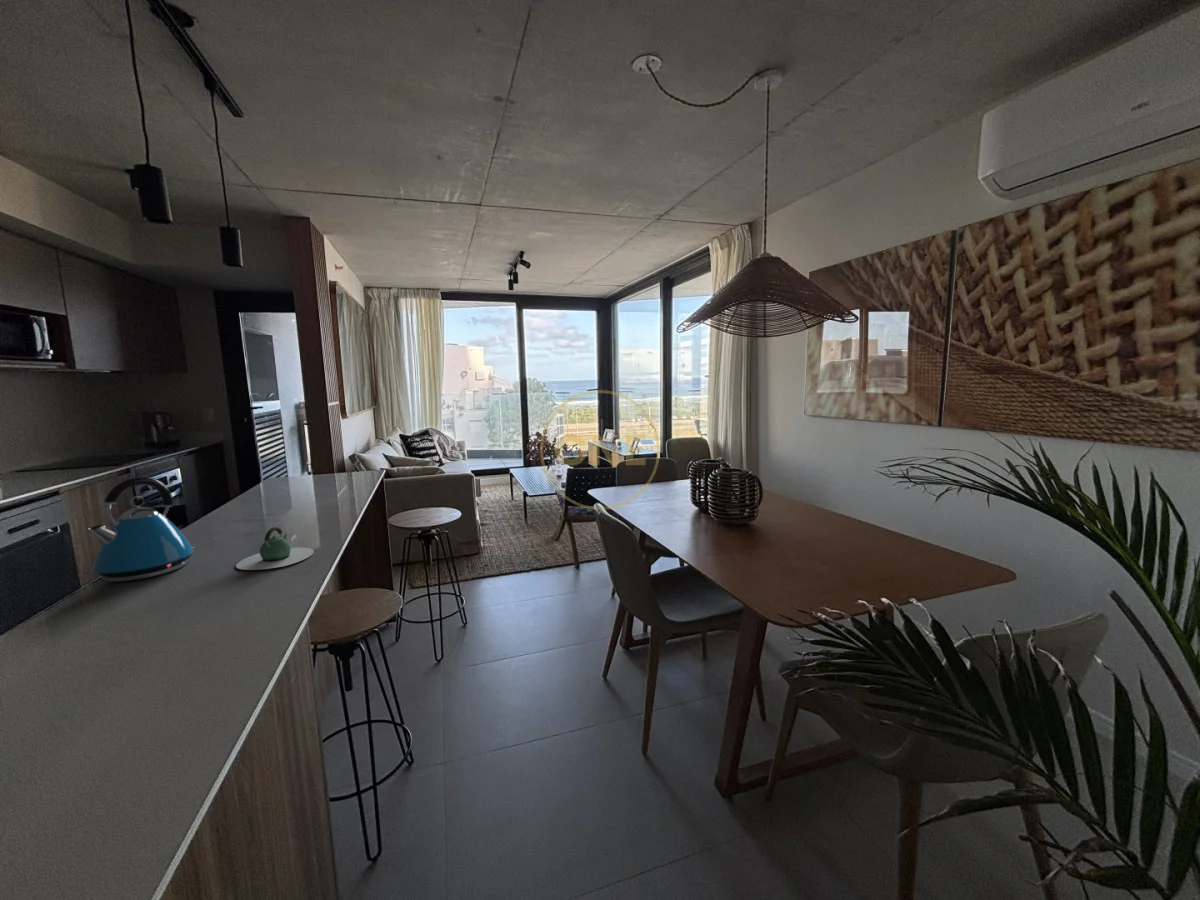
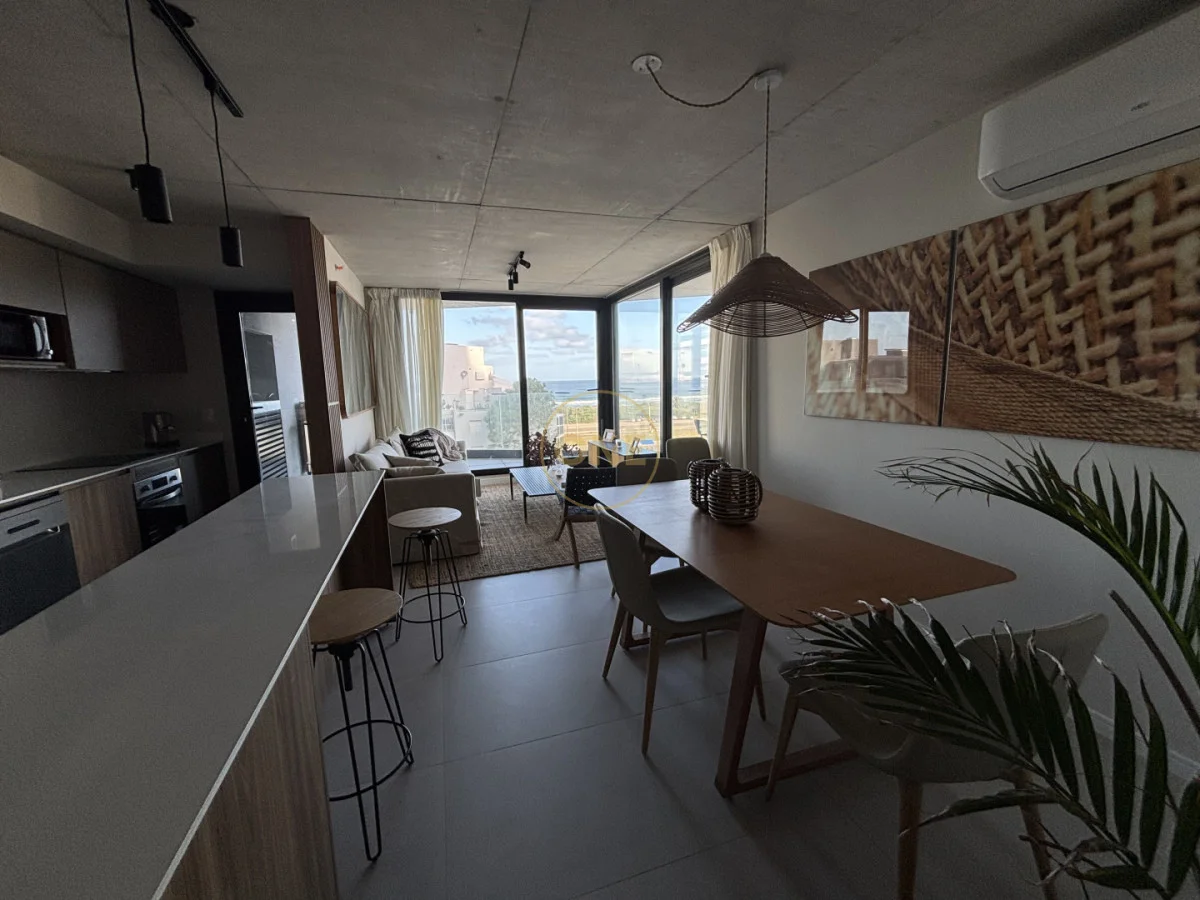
- teapot [235,526,315,571]
- kettle [87,476,196,583]
